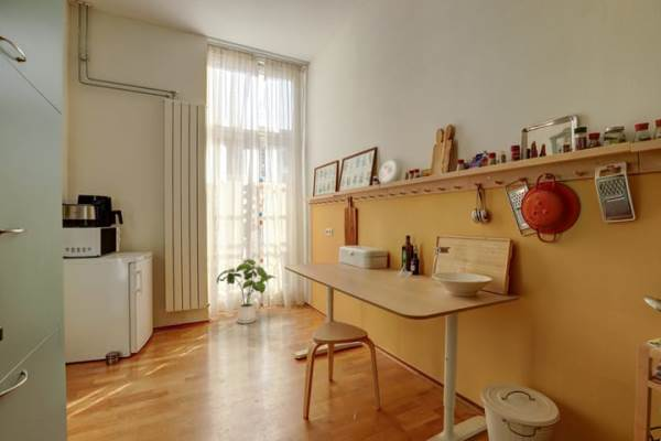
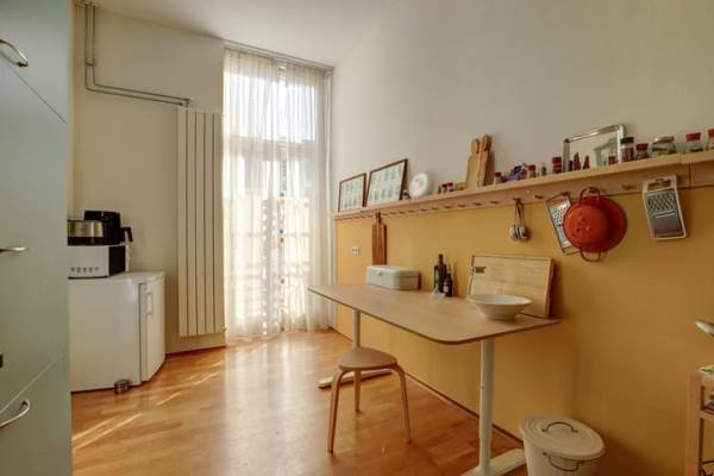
- house plant [216,258,278,324]
